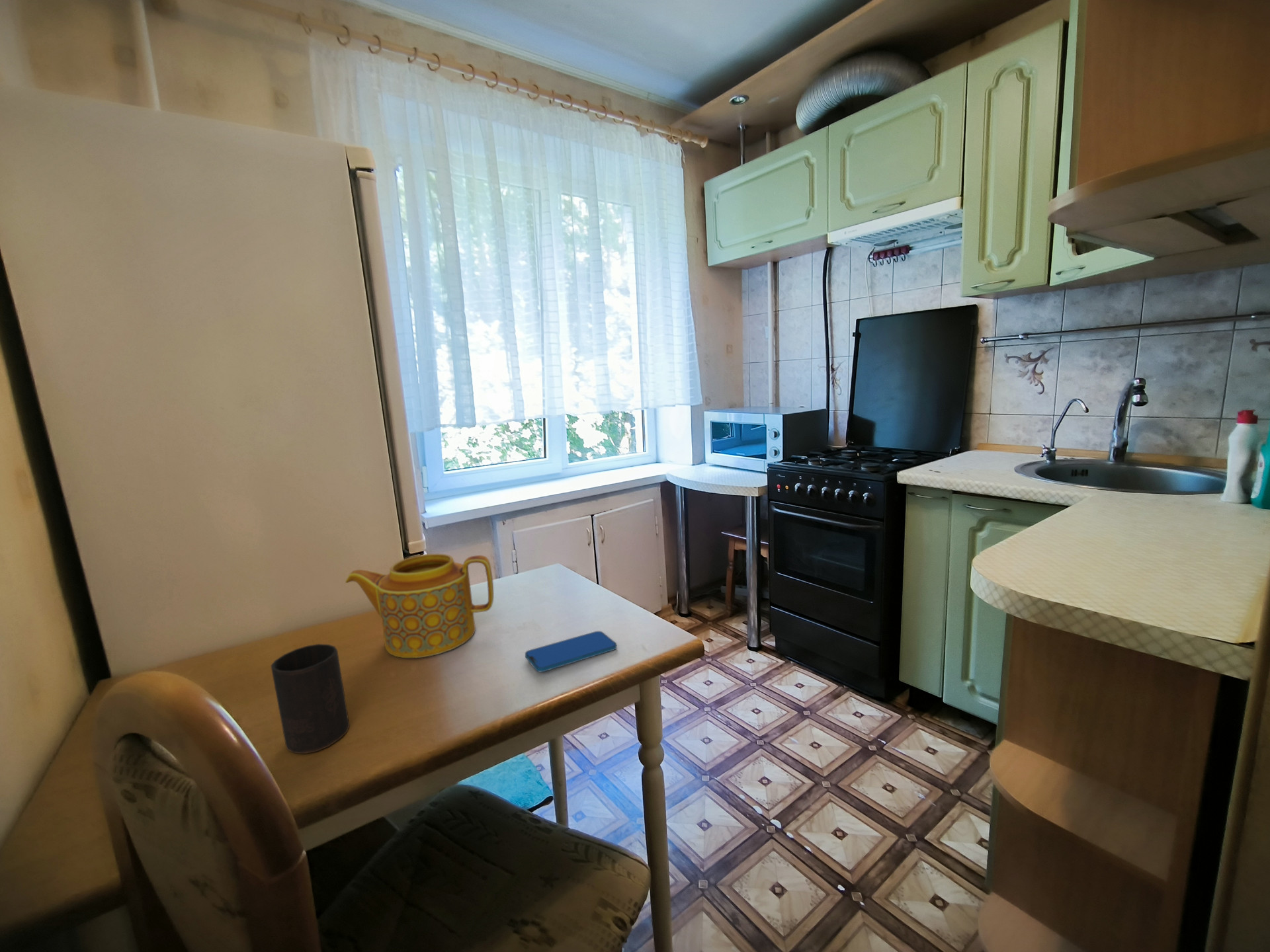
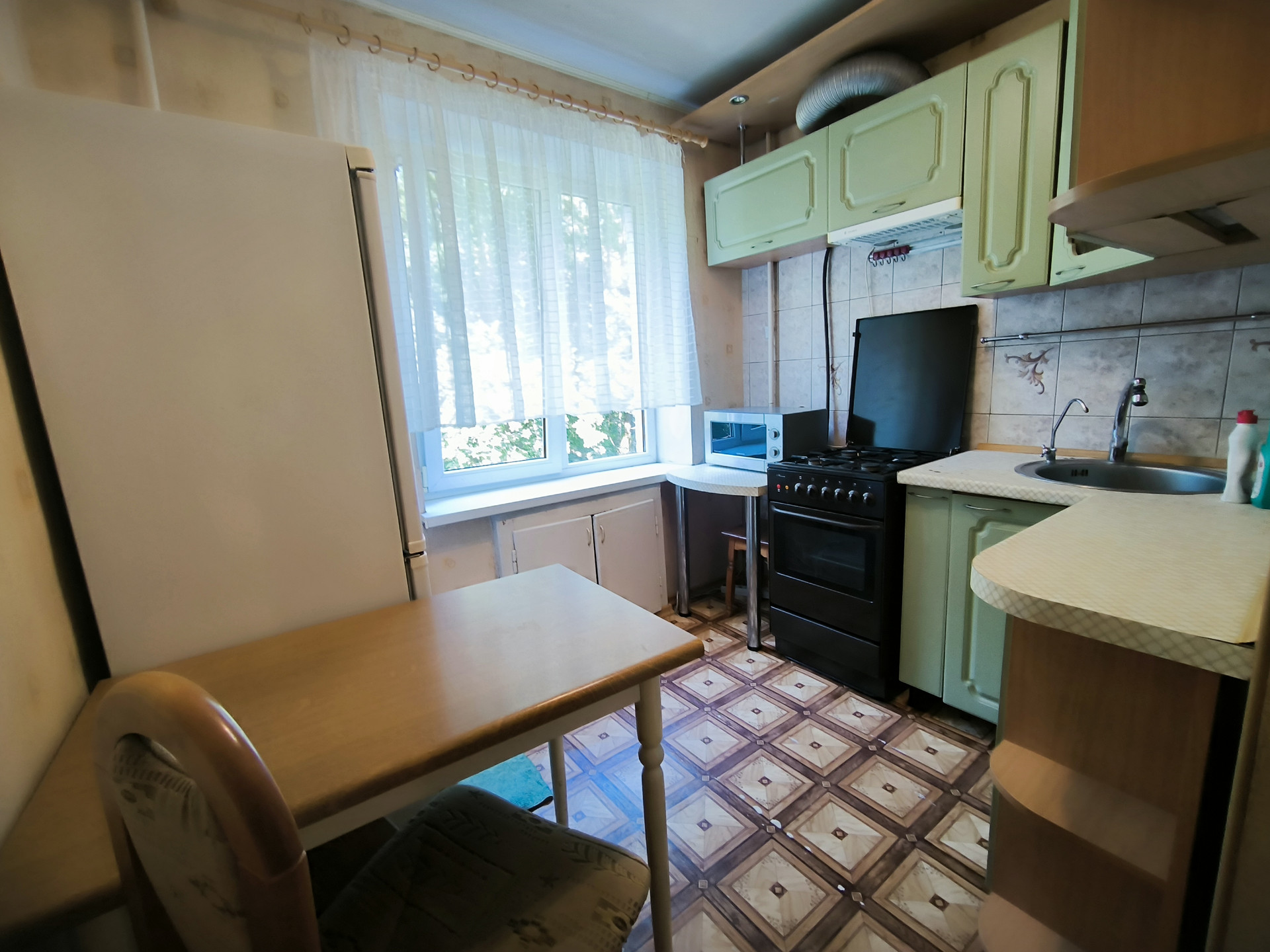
- cup [271,643,351,754]
- smartphone [525,631,617,672]
- teapot [345,553,494,658]
